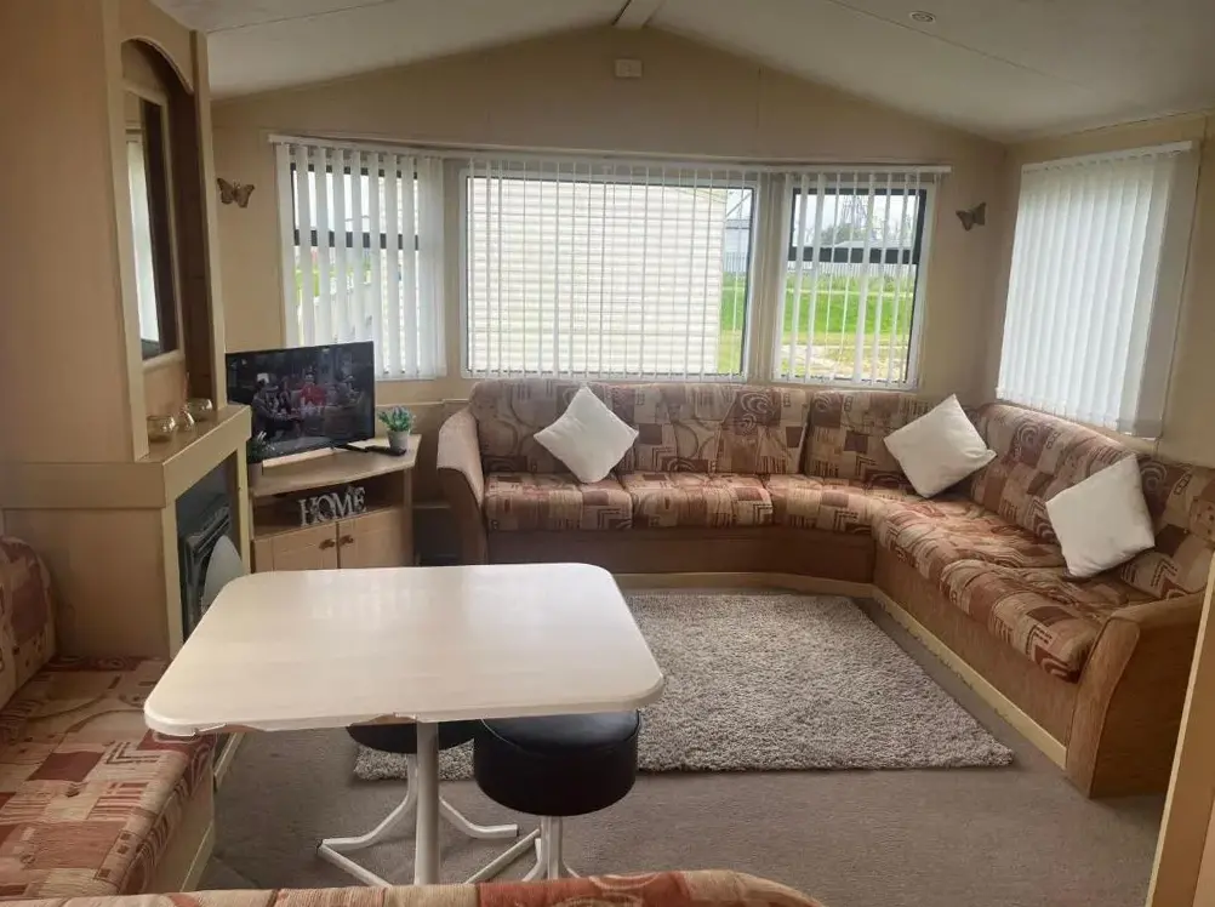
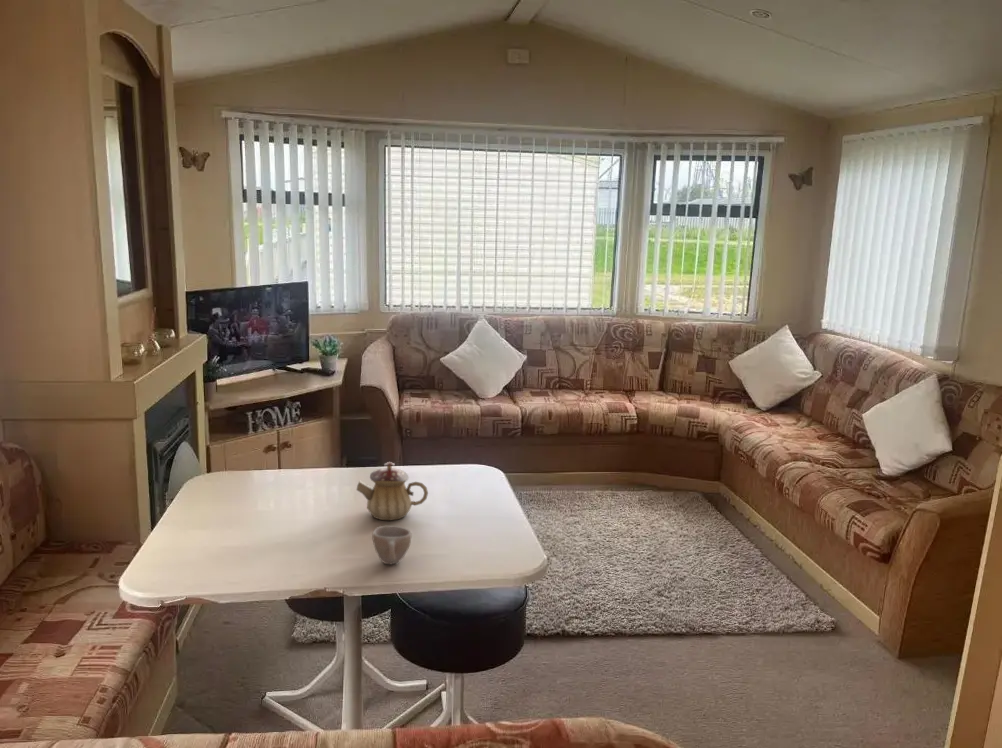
+ teapot [355,461,429,521]
+ cup [371,525,413,565]
